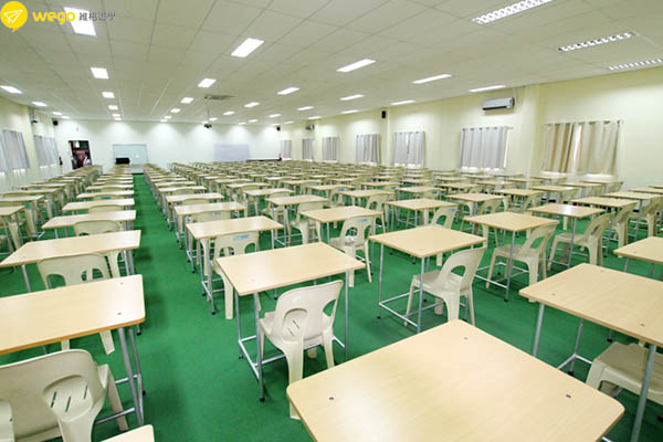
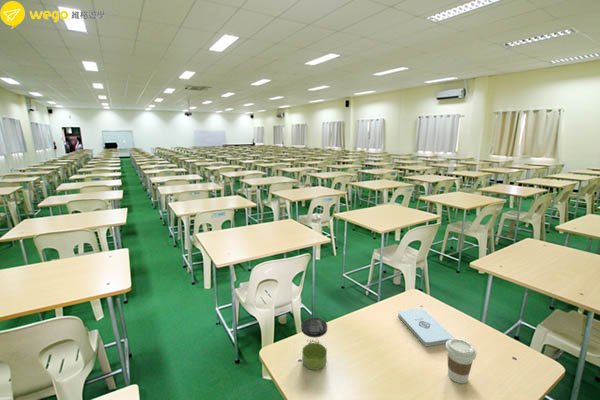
+ coffee cup [445,337,477,384]
+ notepad [397,307,455,347]
+ jar [300,317,328,371]
